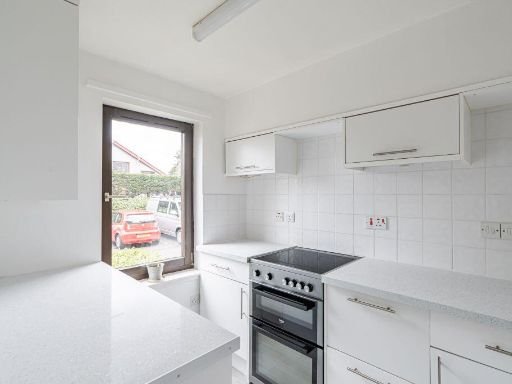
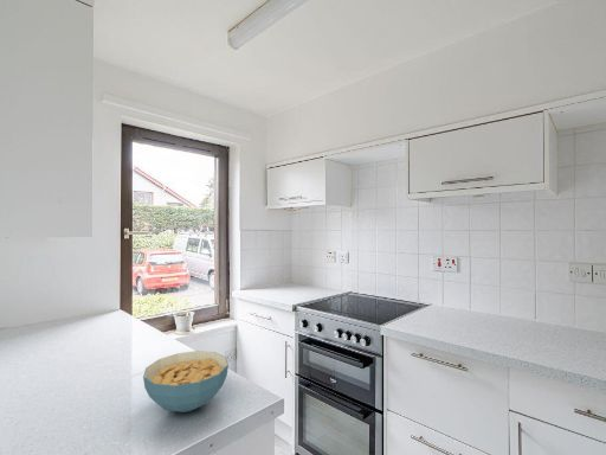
+ cereal bowl [142,350,230,414]
